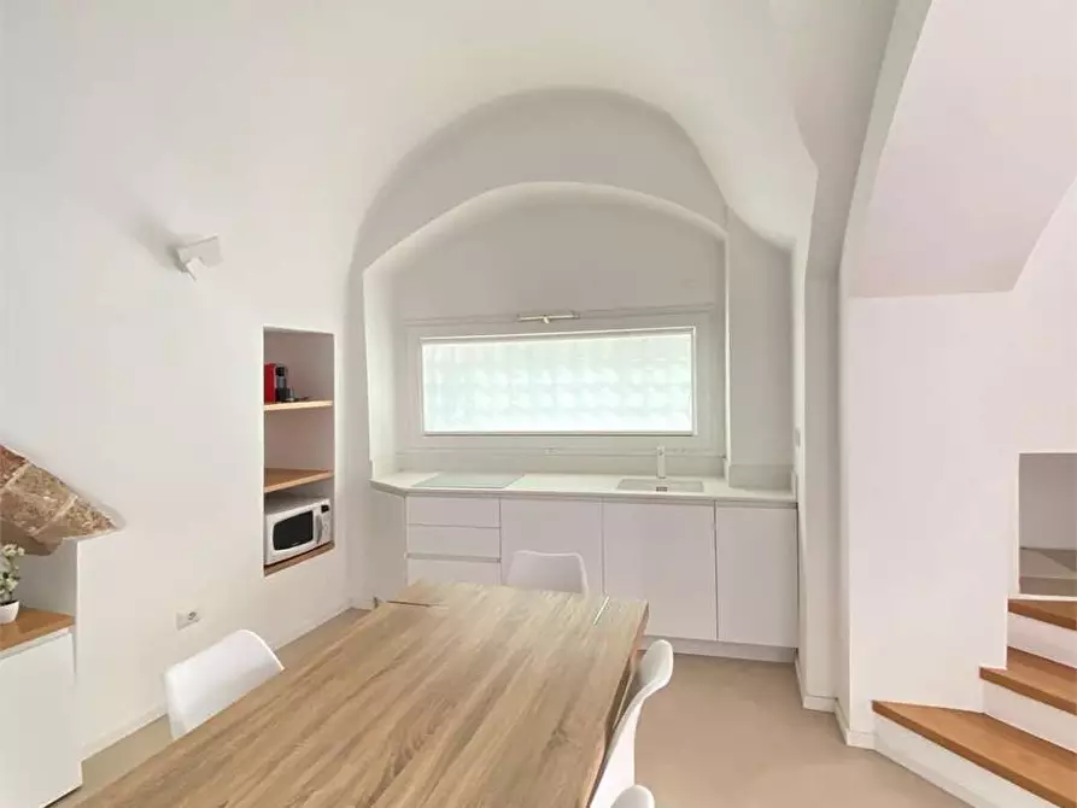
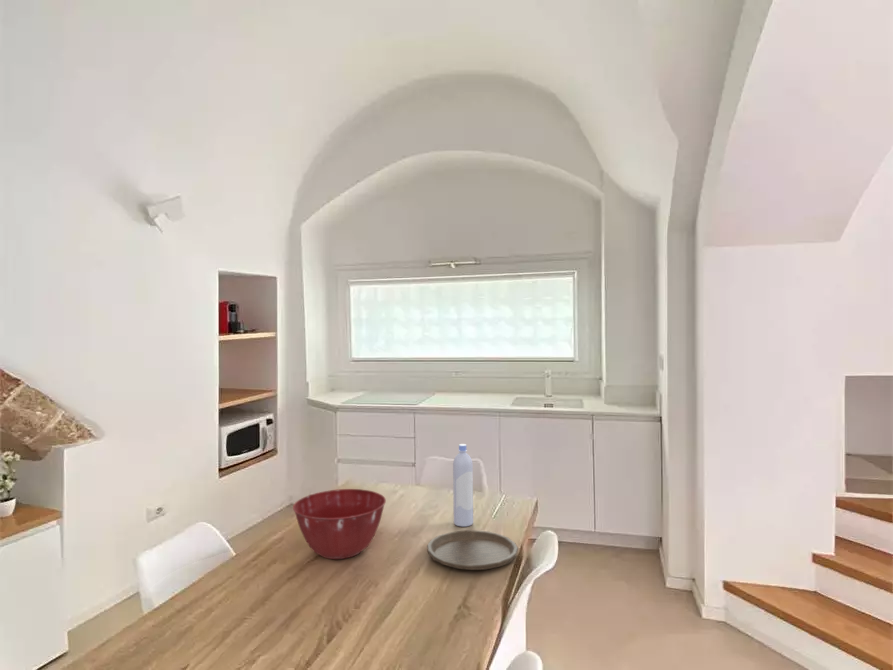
+ mixing bowl [292,488,387,560]
+ plate [426,530,519,571]
+ bottle [452,443,474,528]
